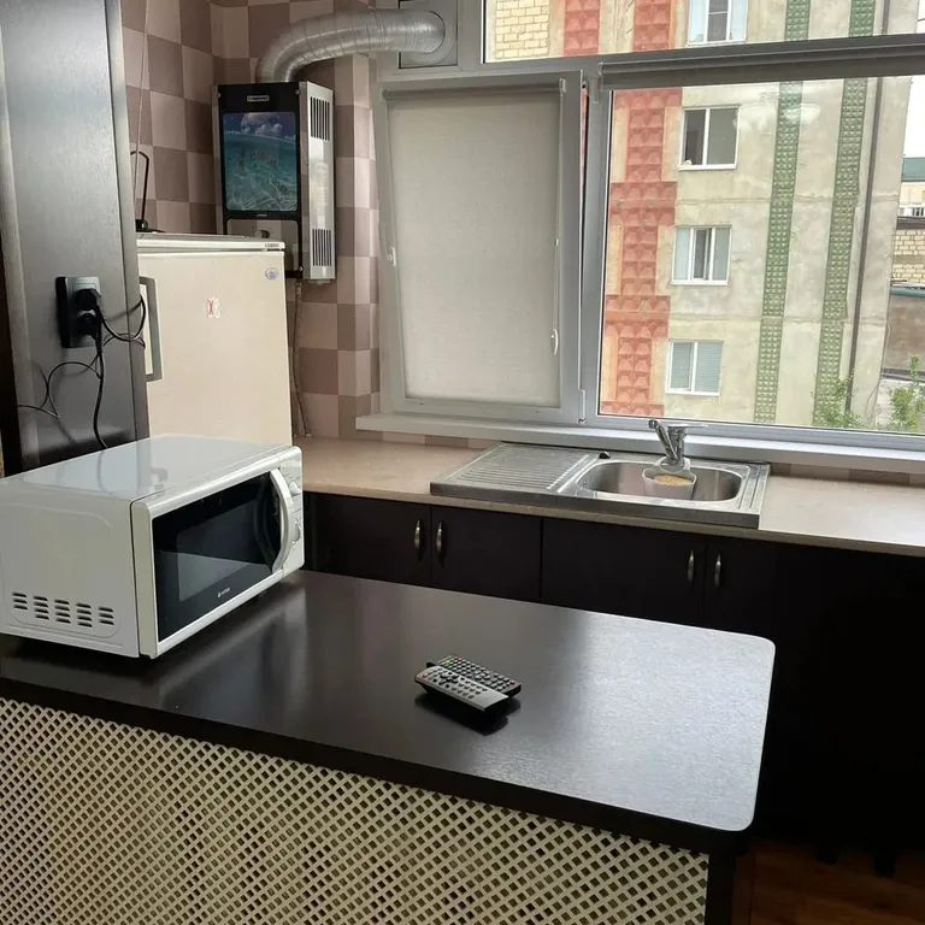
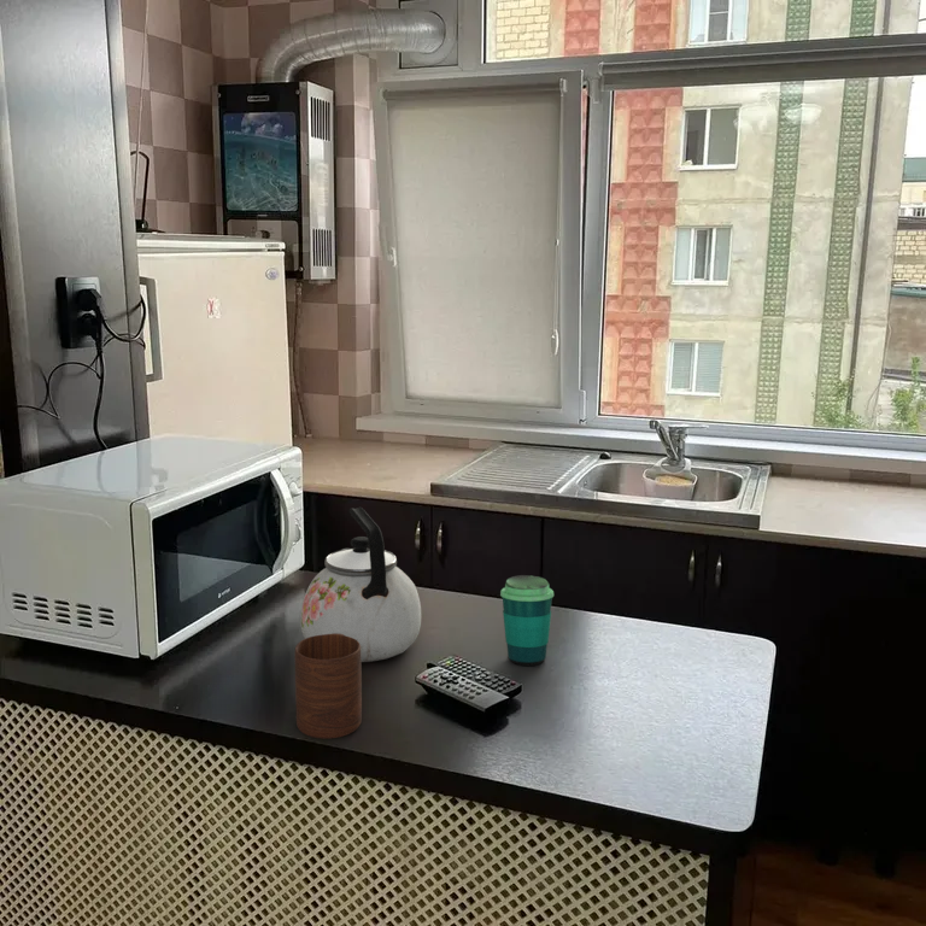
+ cup [499,574,555,667]
+ kettle [299,506,422,663]
+ cup [293,633,363,740]
